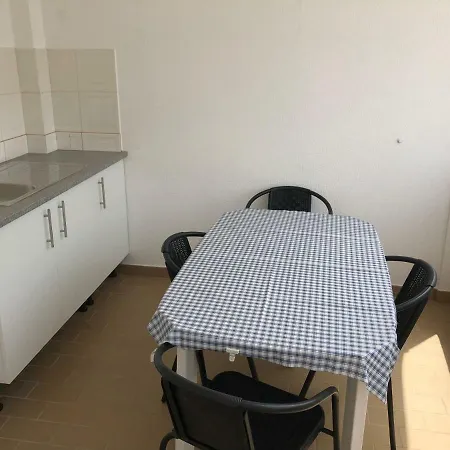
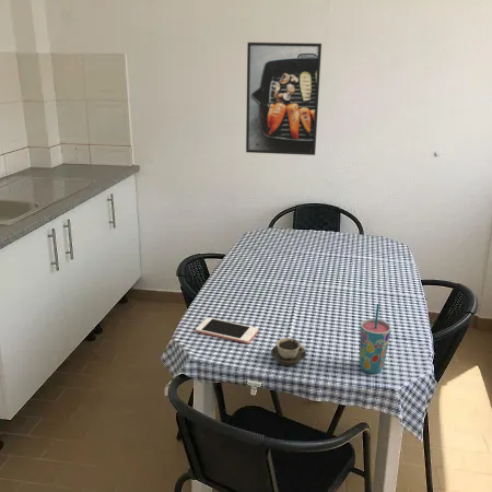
+ cup [270,337,307,367]
+ cup [359,303,393,374]
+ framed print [245,42,323,156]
+ cell phone [195,316,259,344]
